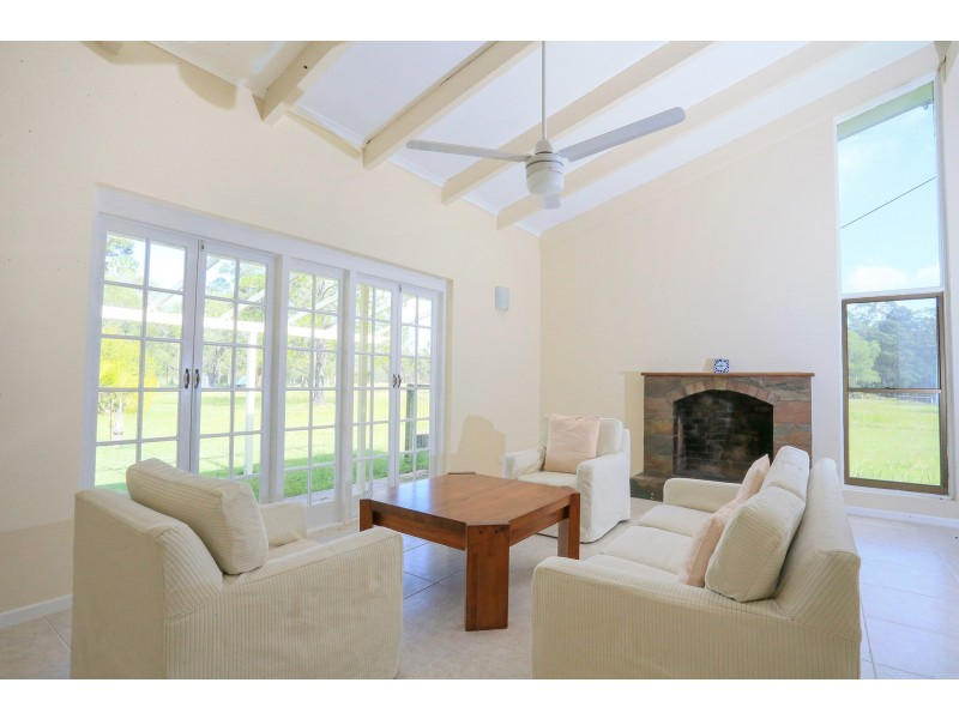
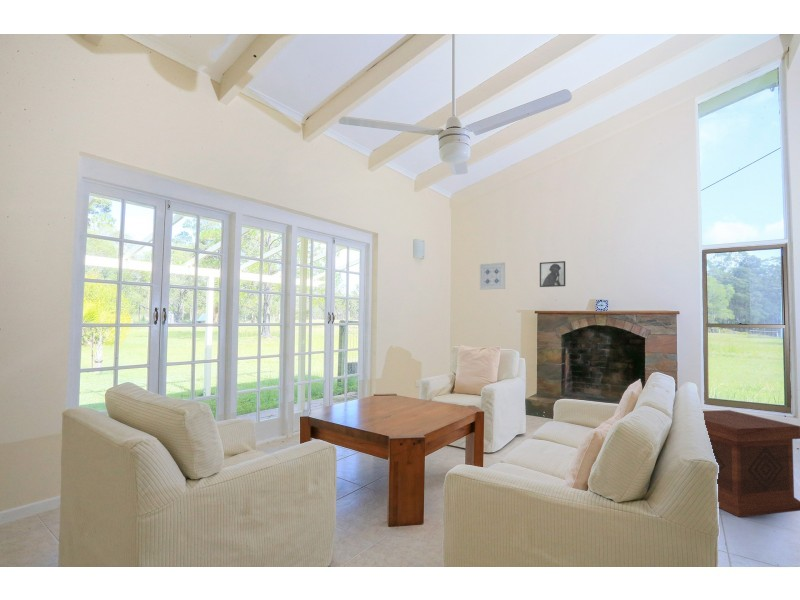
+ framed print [539,260,566,288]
+ wall art [479,262,506,291]
+ side table [702,409,800,518]
